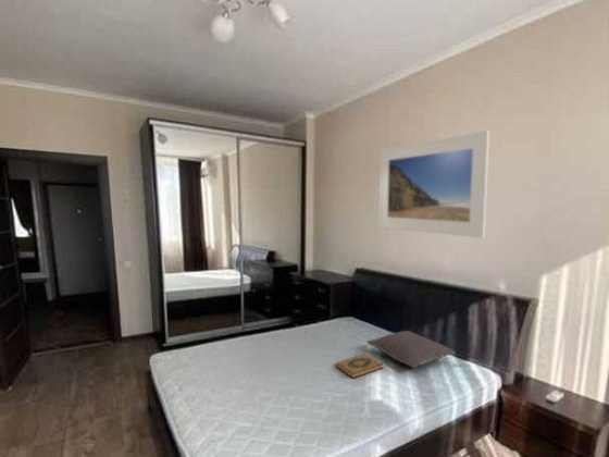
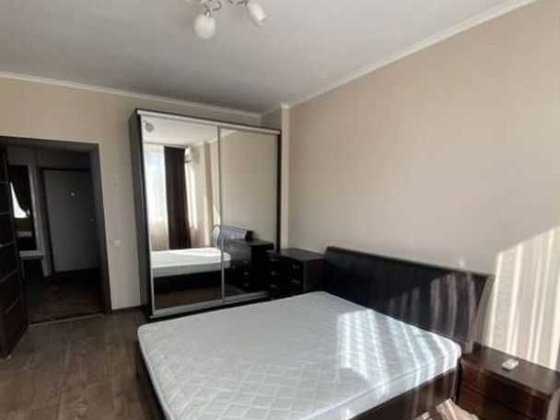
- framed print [378,129,490,239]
- hardback book [335,353,384,380]
- pillow [365,330,457,369]
